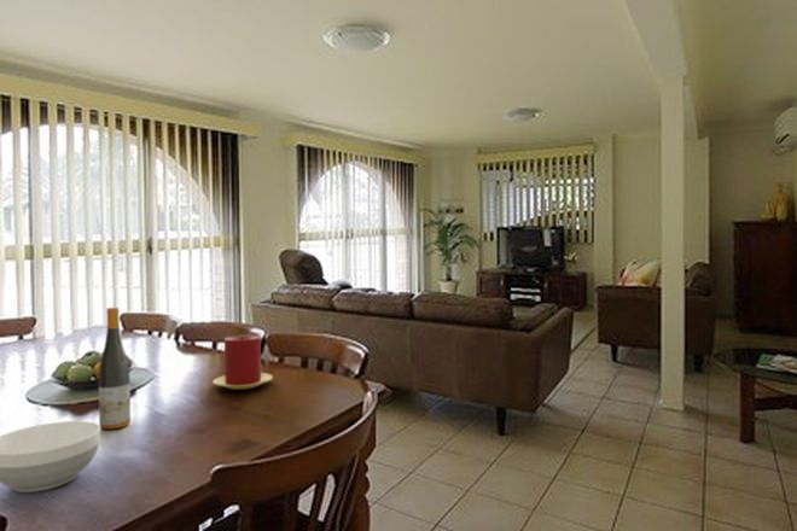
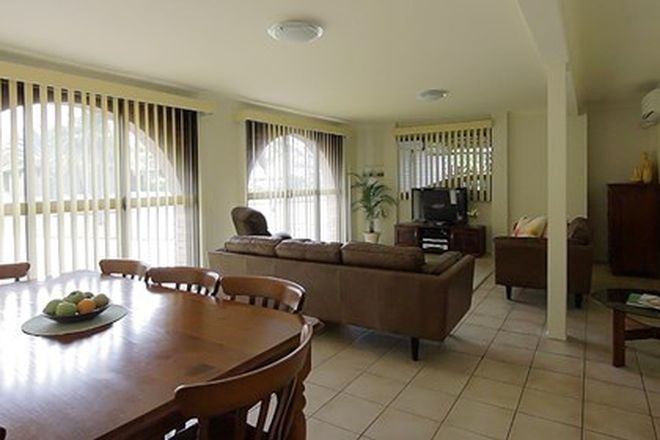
- wine bottle [98,305,132,431]
- candle [211,334,274,391]
- bowl [0,420,101,494]
